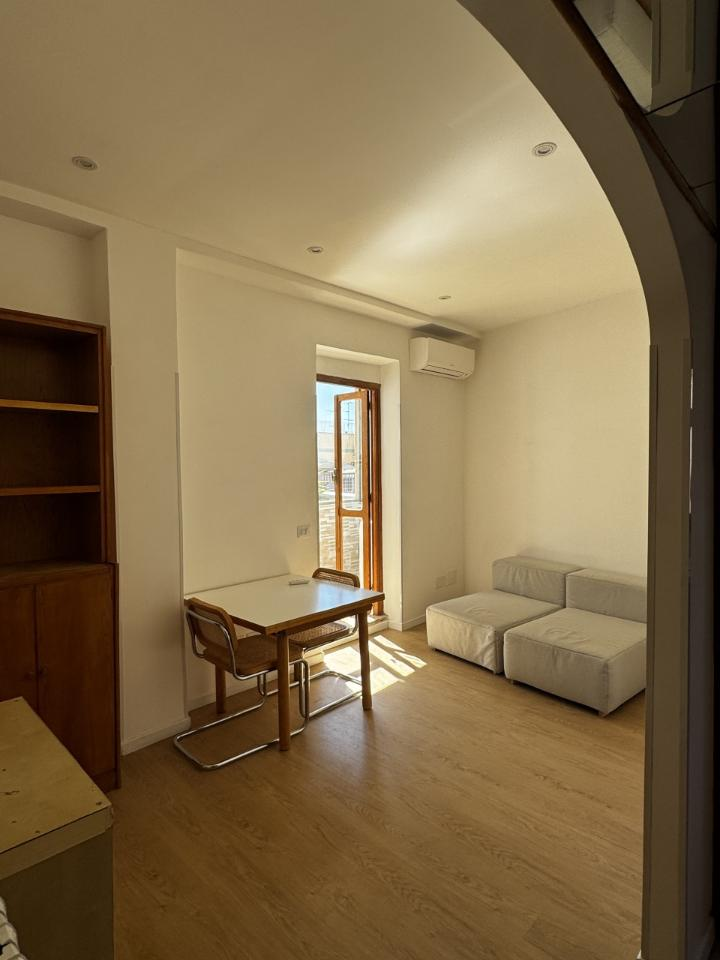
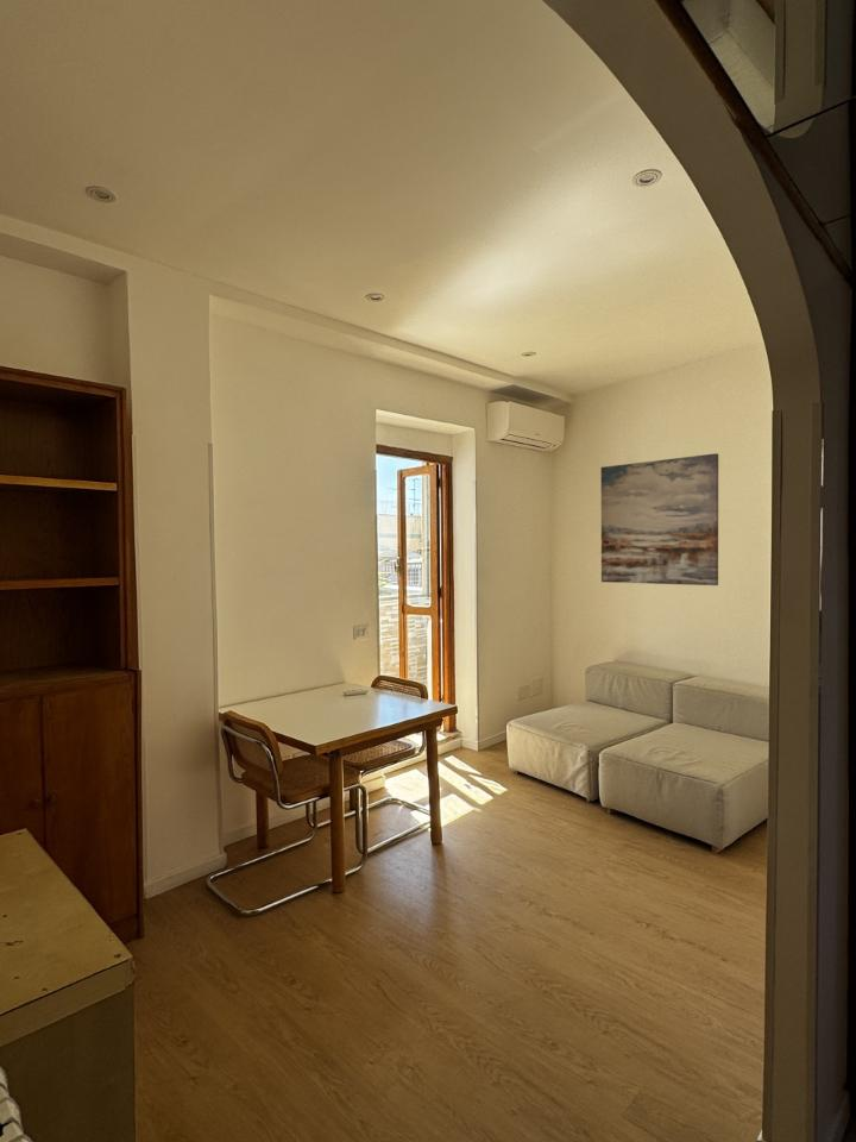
+ wall art [600,452,719,586]
